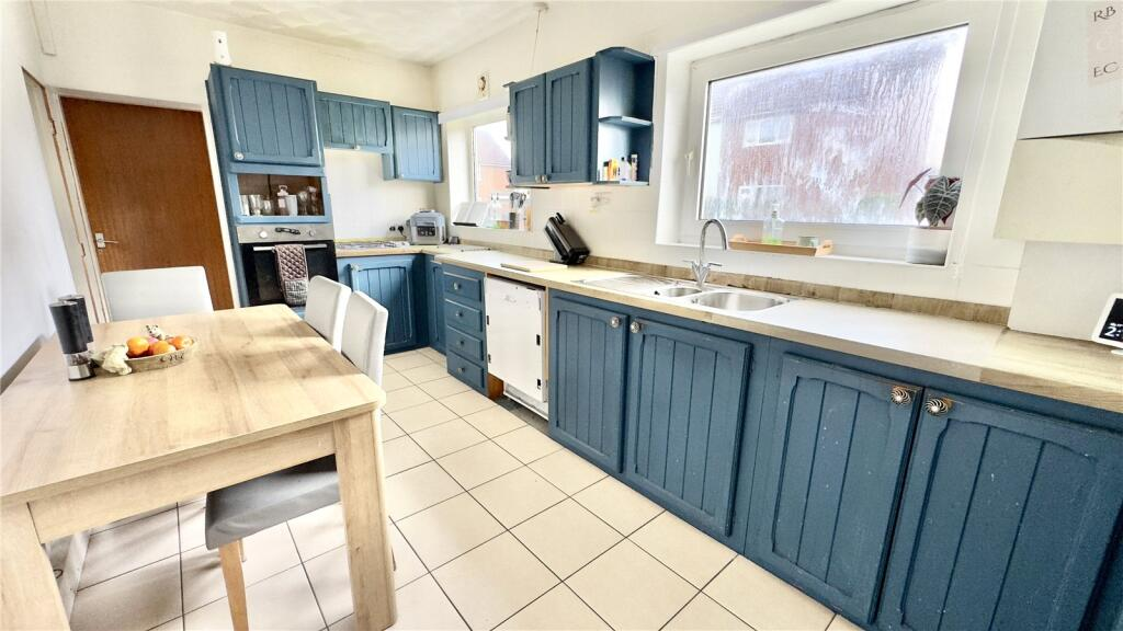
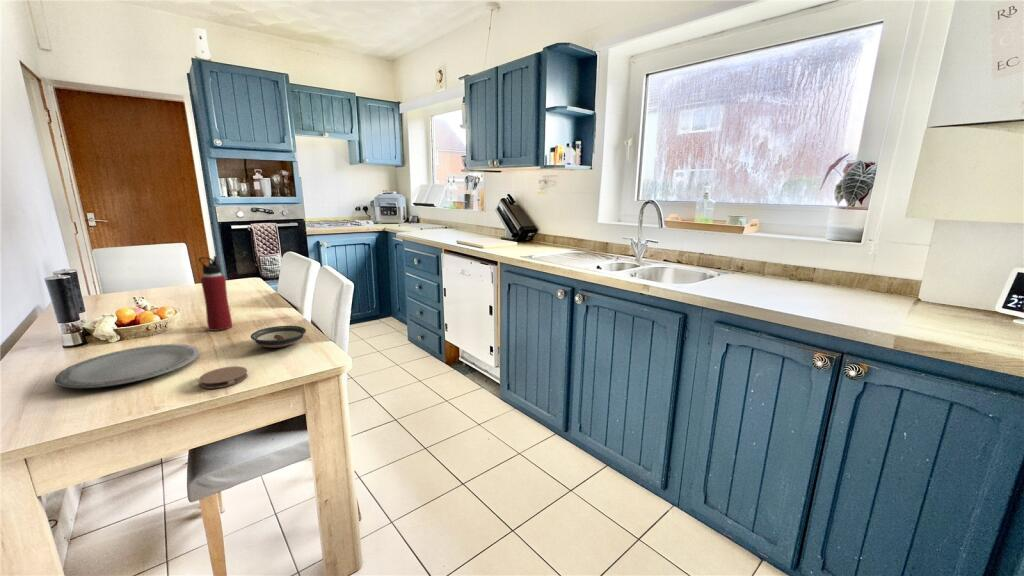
+ coaster [198,365,249,389]
+ saucer [250,325,307,349]
+ plate [54,343,200,389]
+ water bottle [198,255,233,332]
